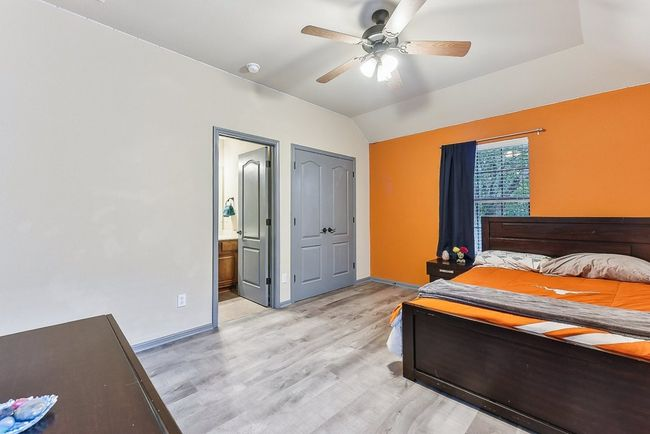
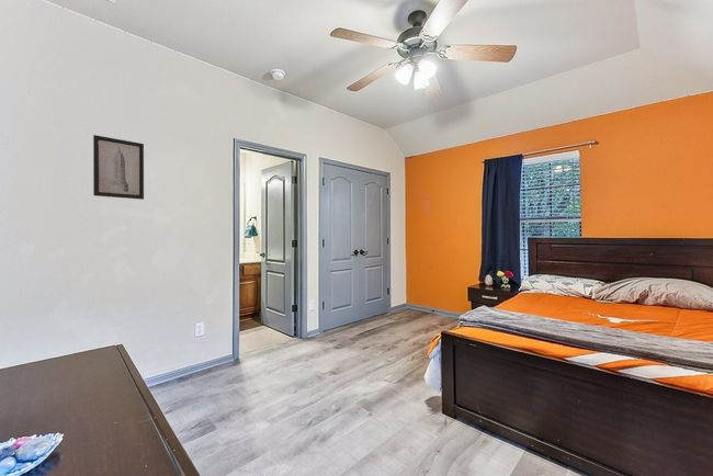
+ wall art [92,134,145,201]
